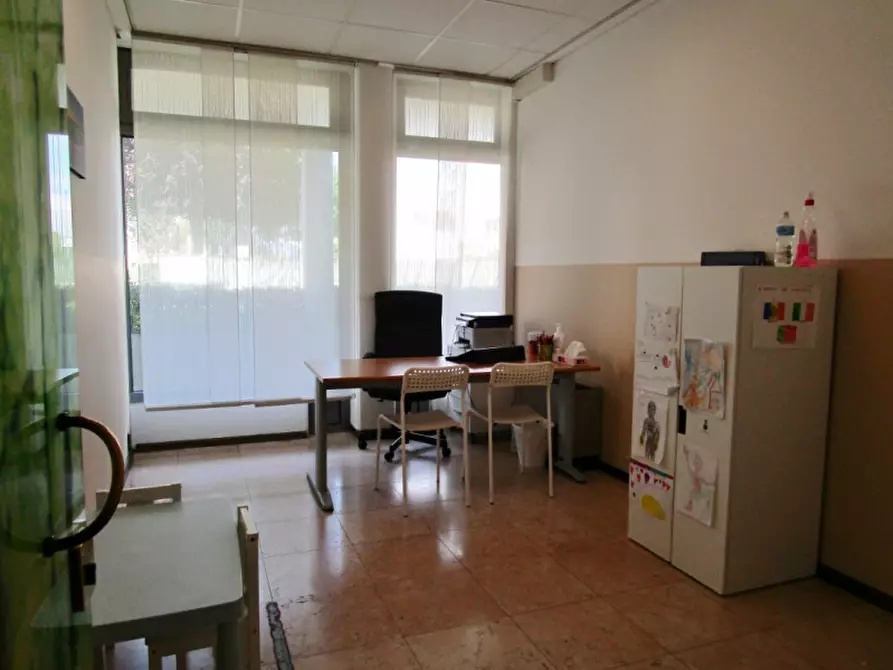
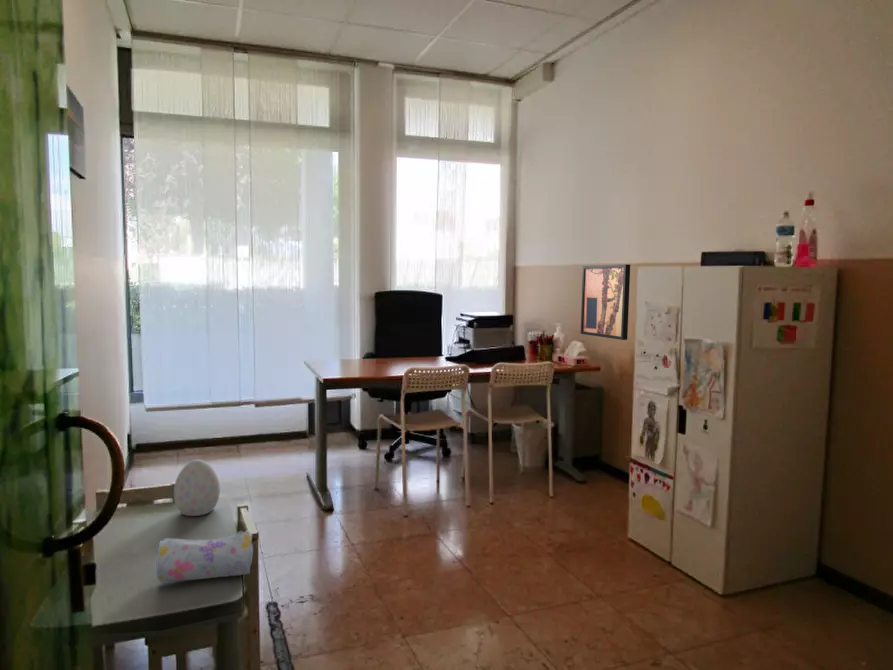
+ pencil case [155,530,255,584]
+ wall art [580,263,631,341]
+ decorative egg [173,458,221,517]
